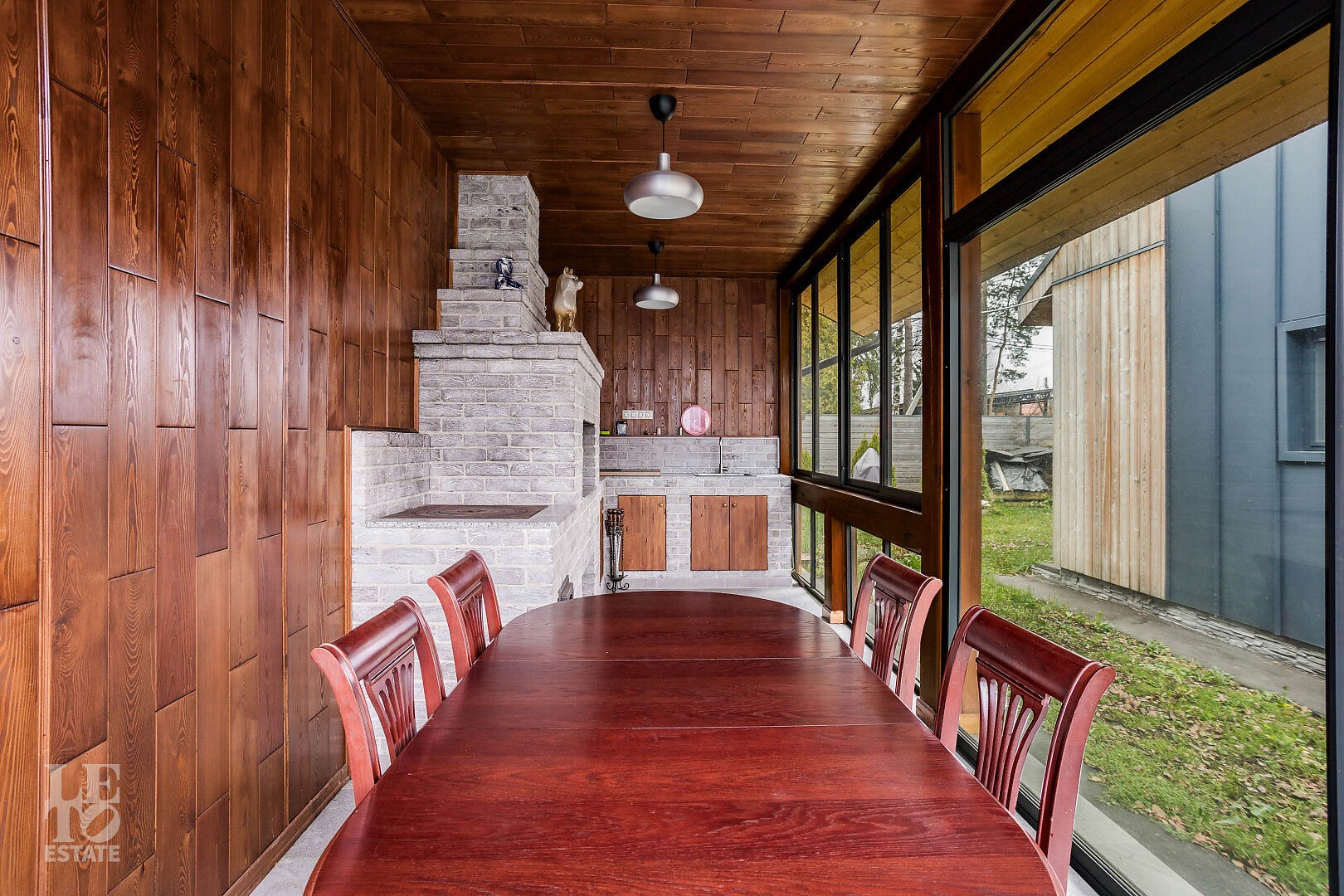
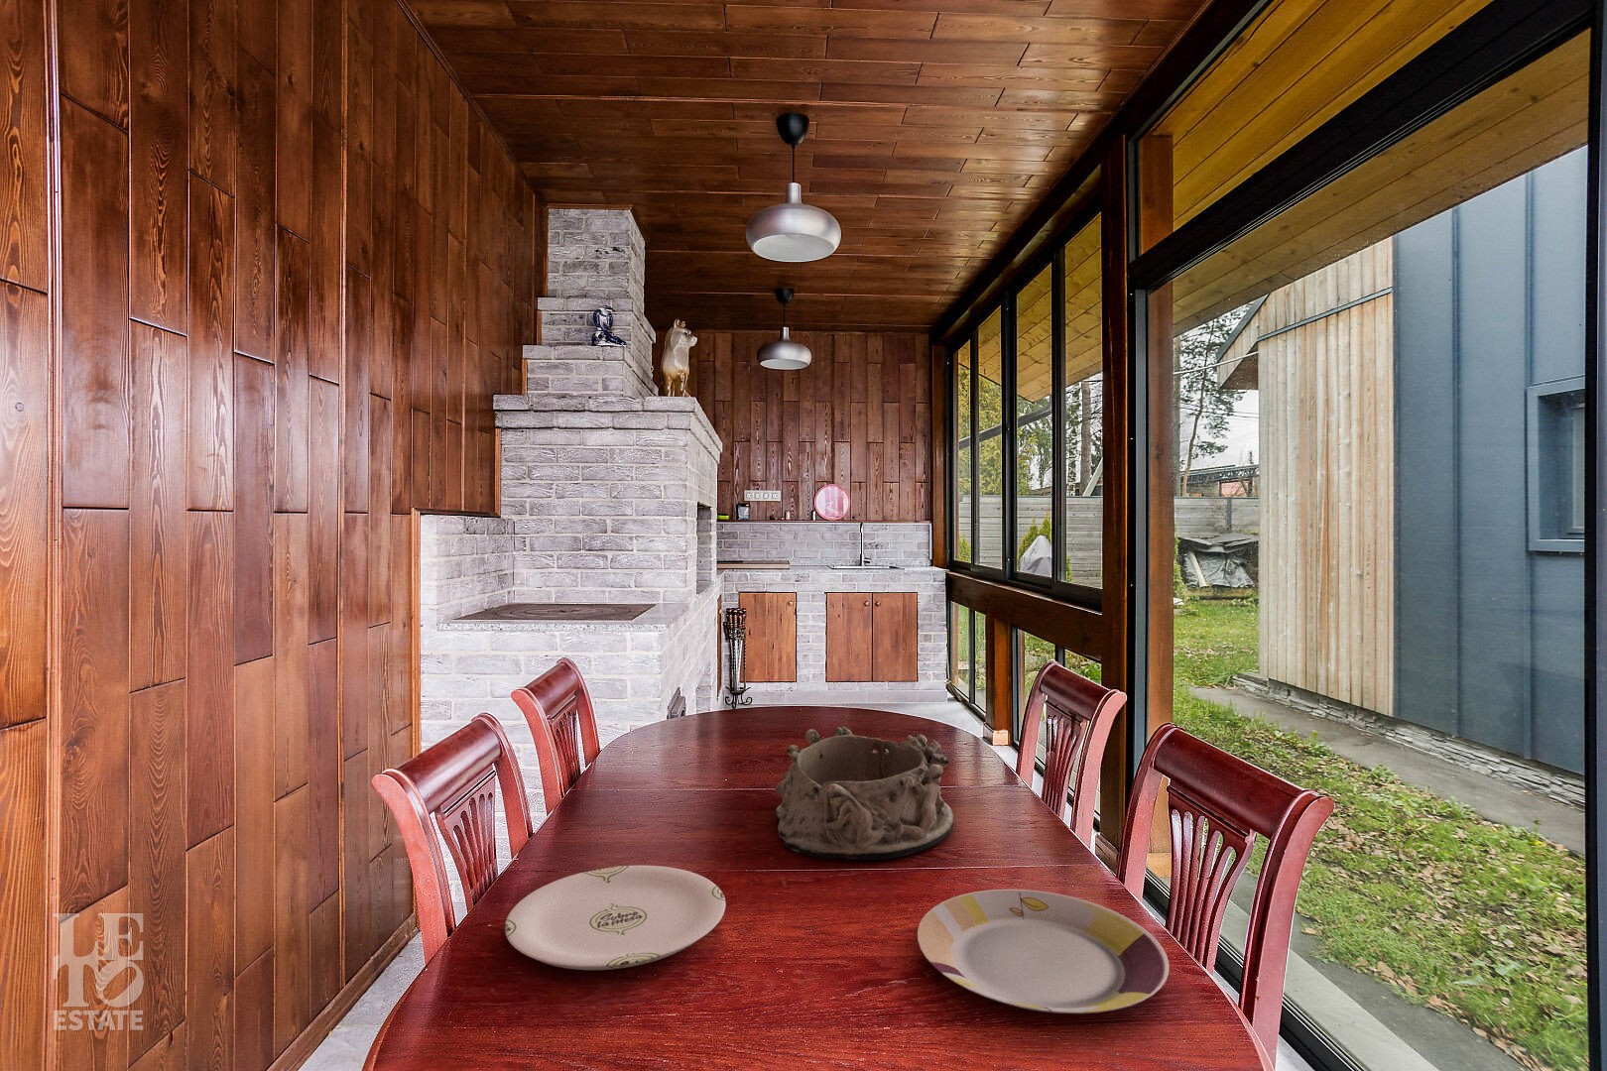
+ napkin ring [774,726,955,861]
+ plate [503,864,726,971]
+ plate [917,888,1169,1015]
